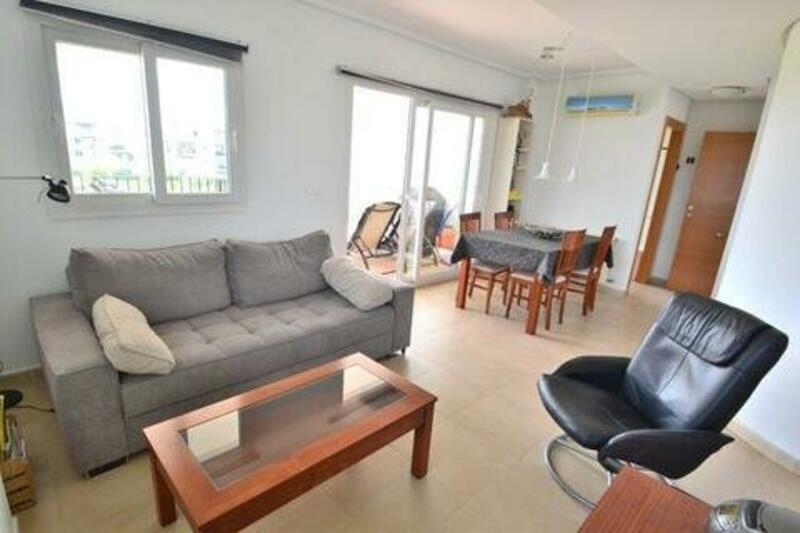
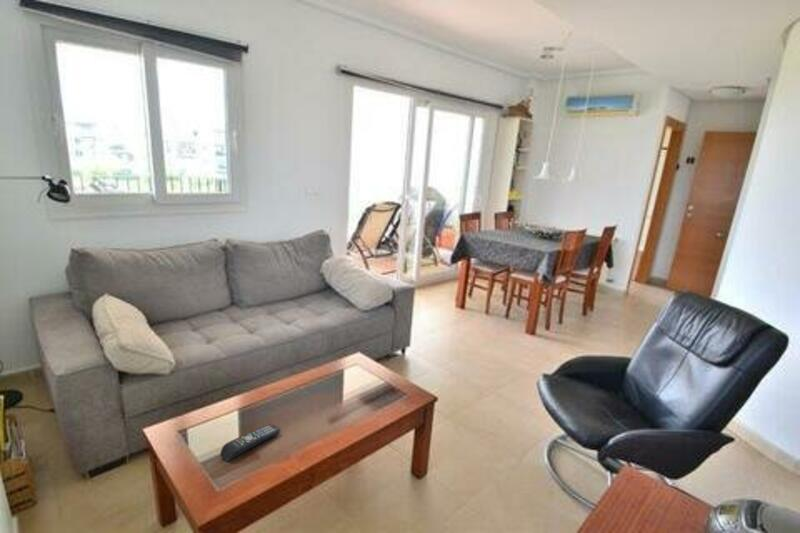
+ remote control [219,423,281,463]
